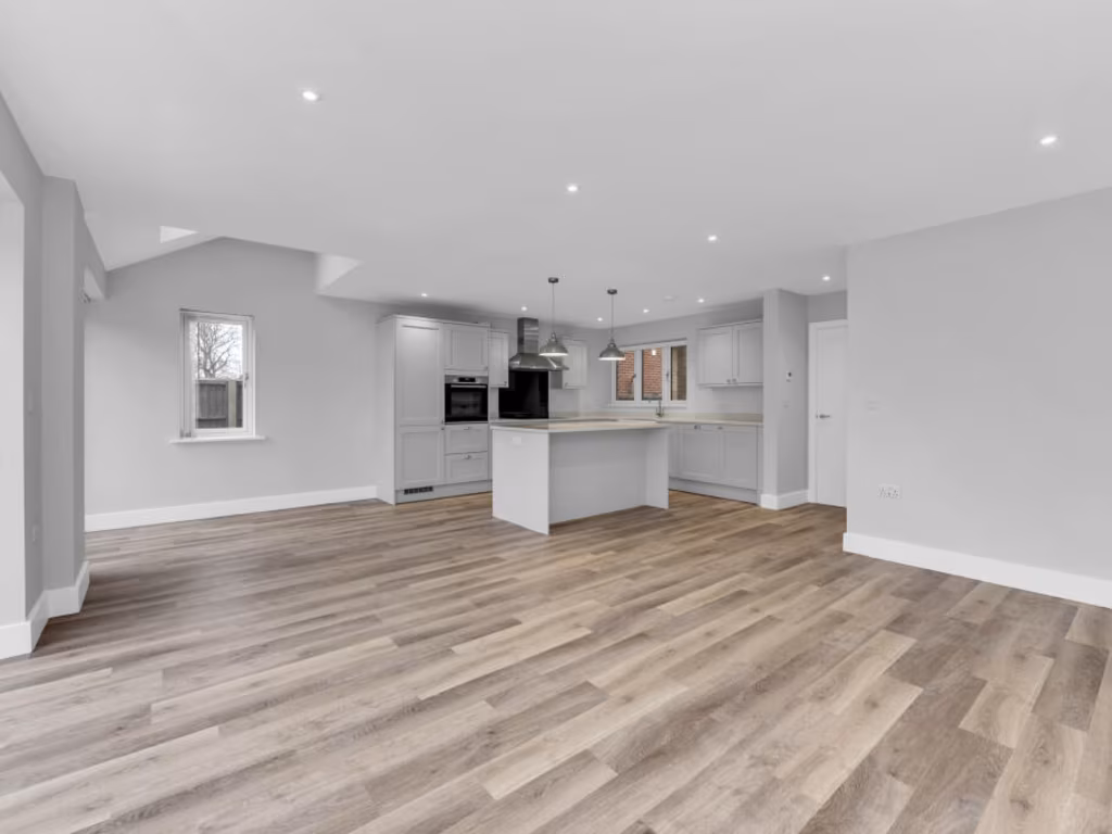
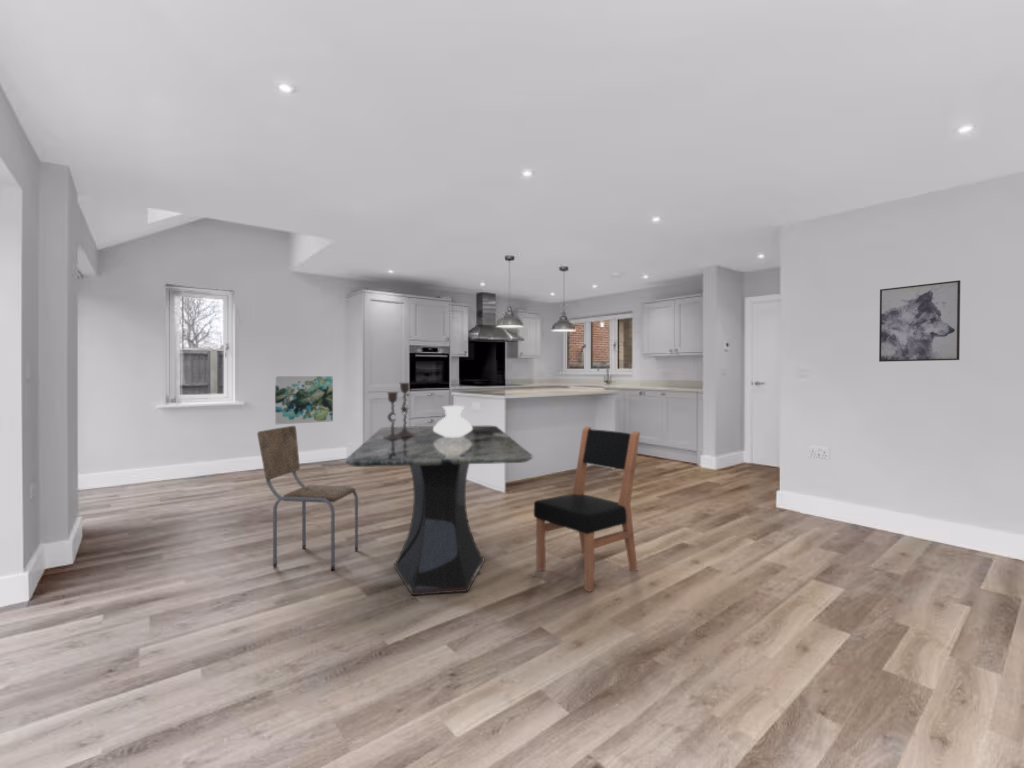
+ wall art [878,279,961,363]
+ dining chair [533,426,641,593]
+ wall art [274,375,334,425]
+ vase [434,405,472,437]
+ candlestick [383,382,415,439]
+ dining chair [256,425,359,571]
+ dining table [344,425,534,596]
